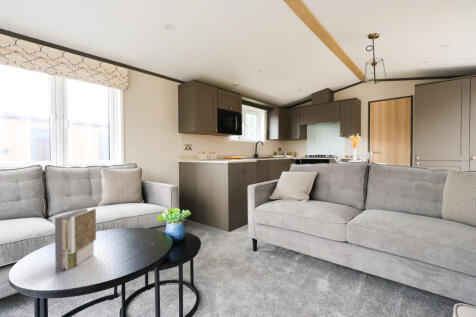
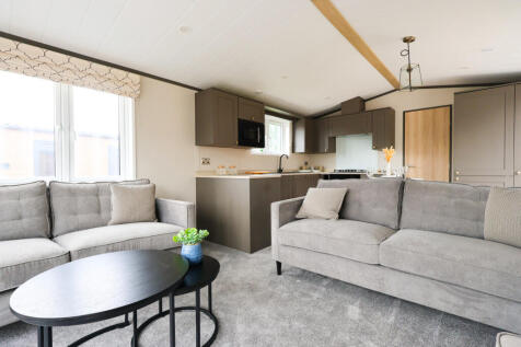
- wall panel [54,208,97,271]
